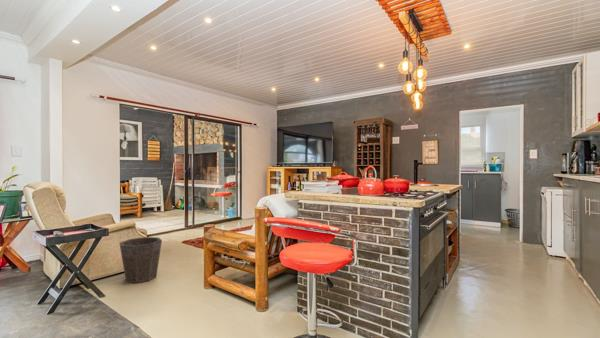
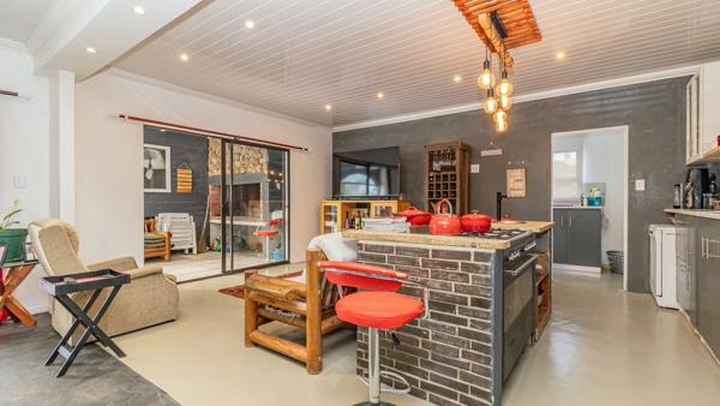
- waste bin [119,236,163,284]
